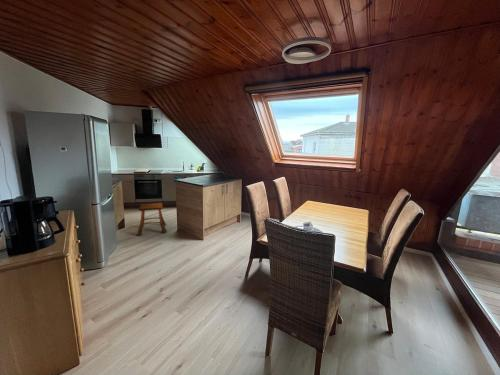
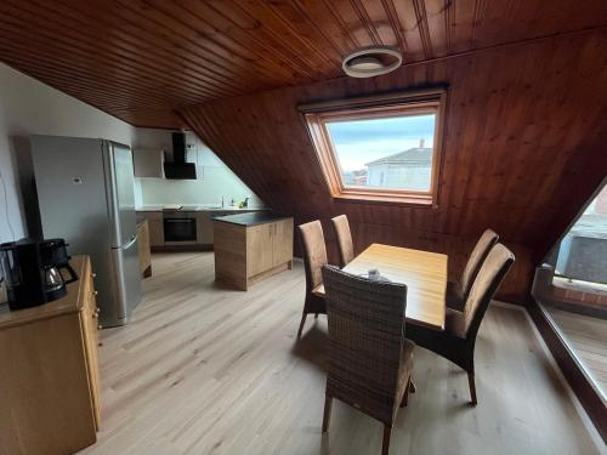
- stool [136,202,168,236]
